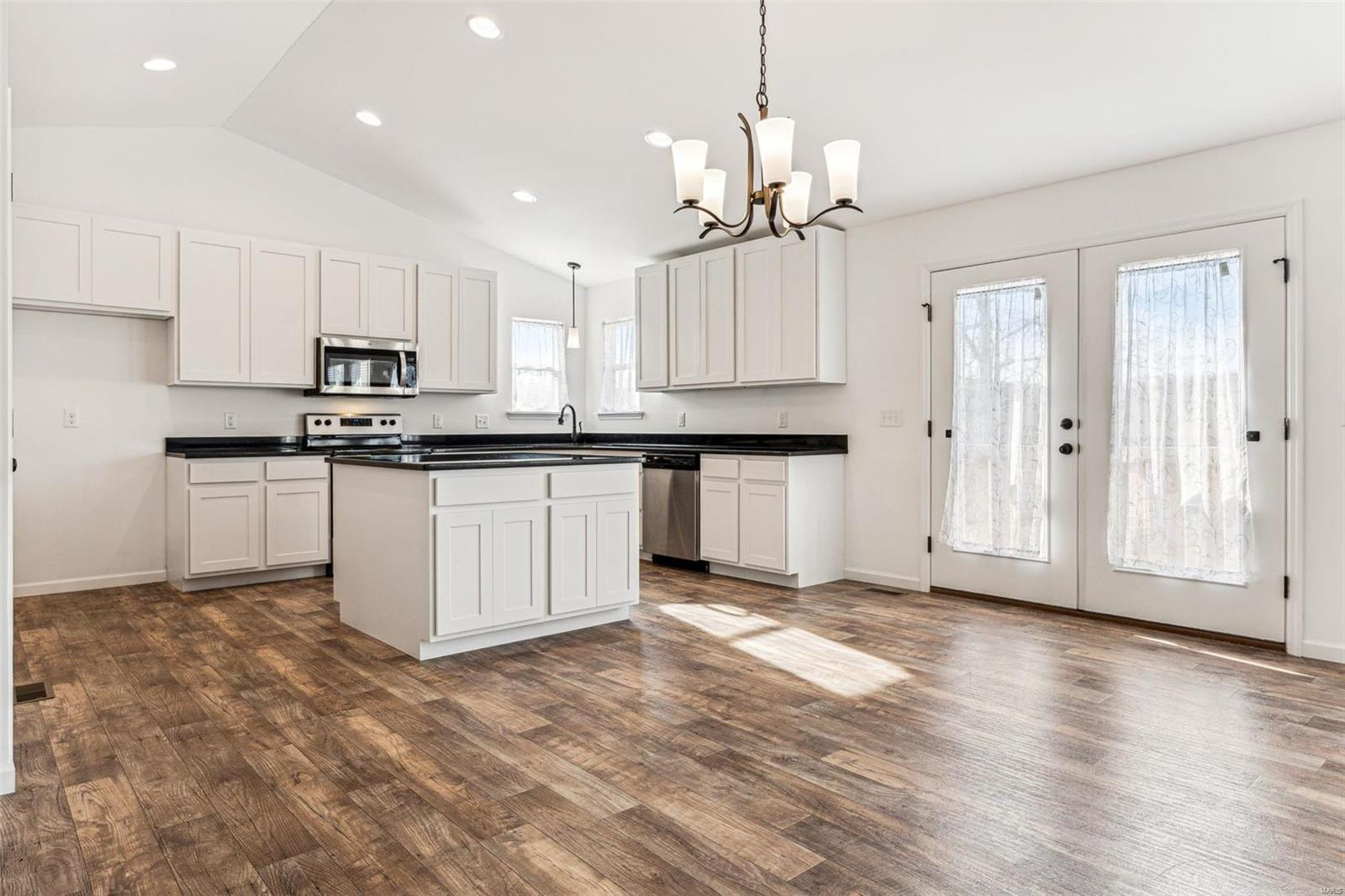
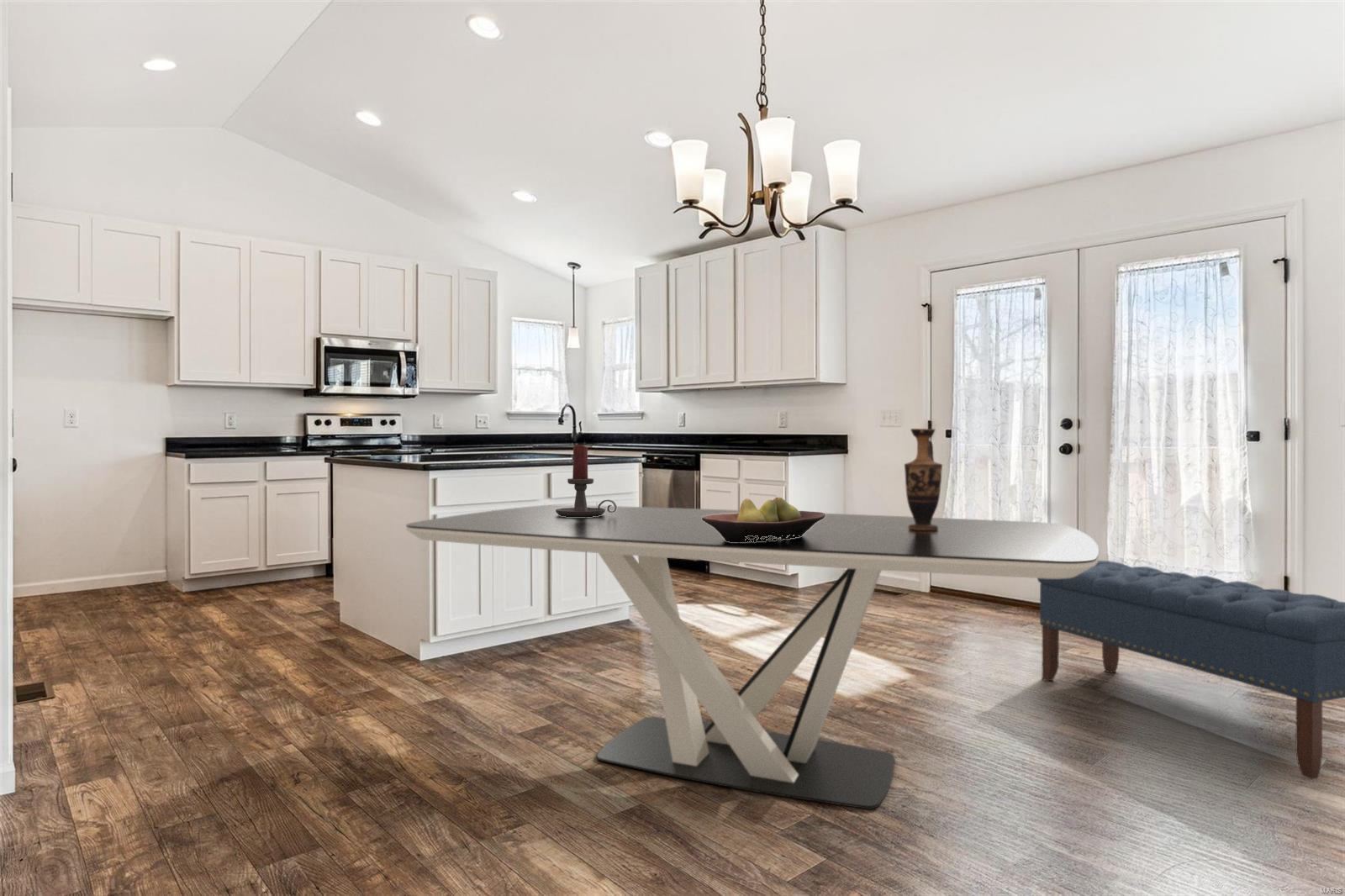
+ candle holder [555,445,617,517]
+ fruit bowl [702,497,826,542]
+ dining table [405,504,1100,809]
+ vase [904,428,943,530]
+ bench [1036,560,1345,780]
